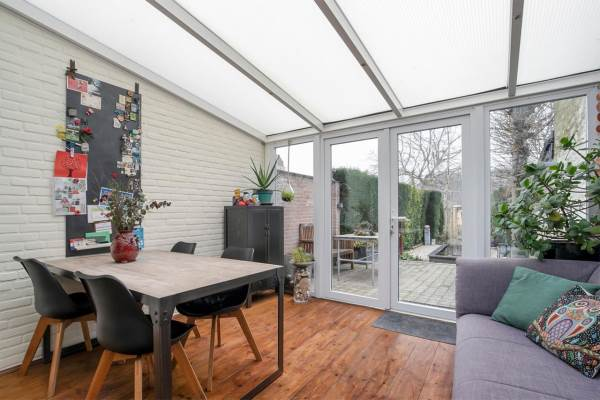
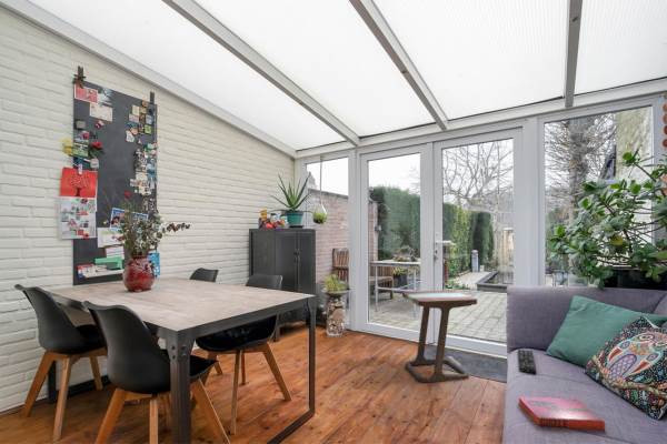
+ side table [401,290,478,384]
+ remote control [517,347,537,375]
+ hardback book [517,395,606,431]
